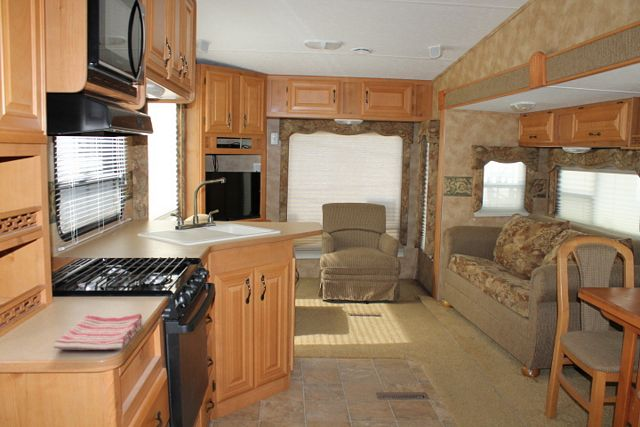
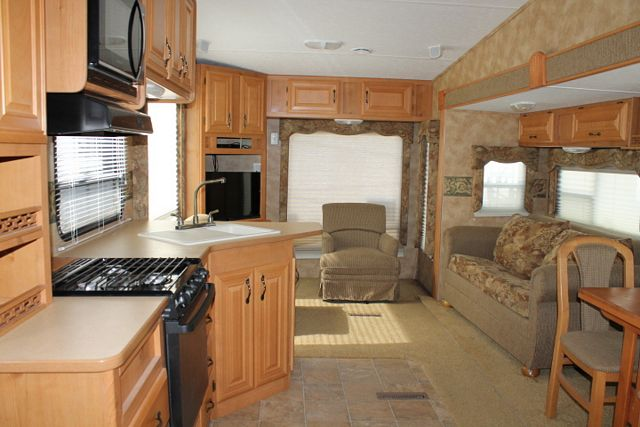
- dish towel [52,313,143,351]
